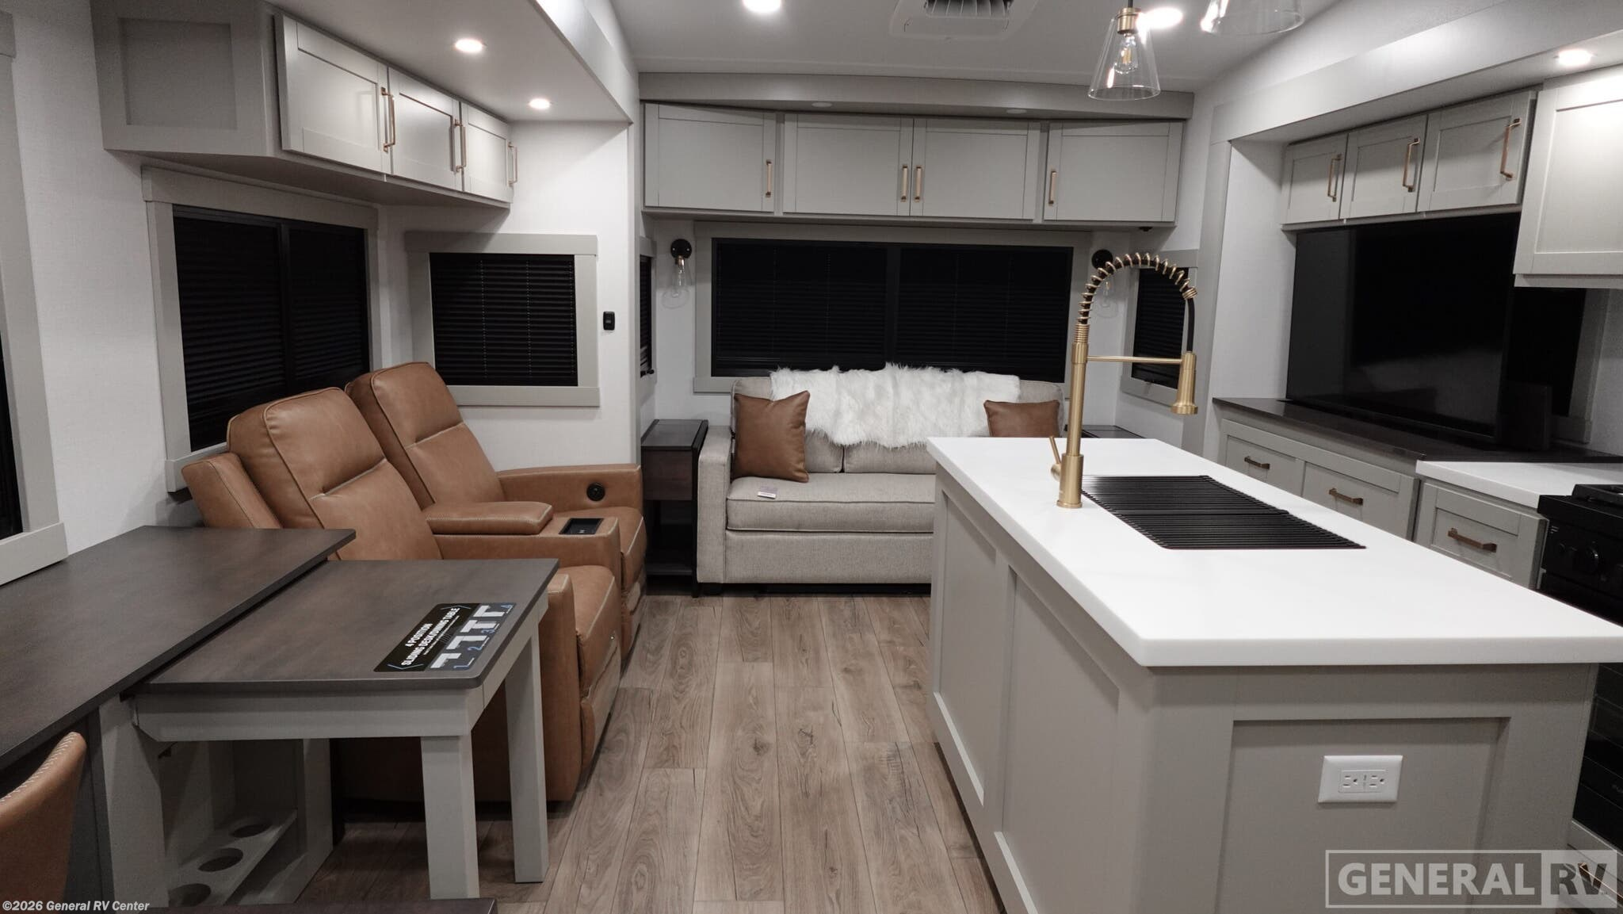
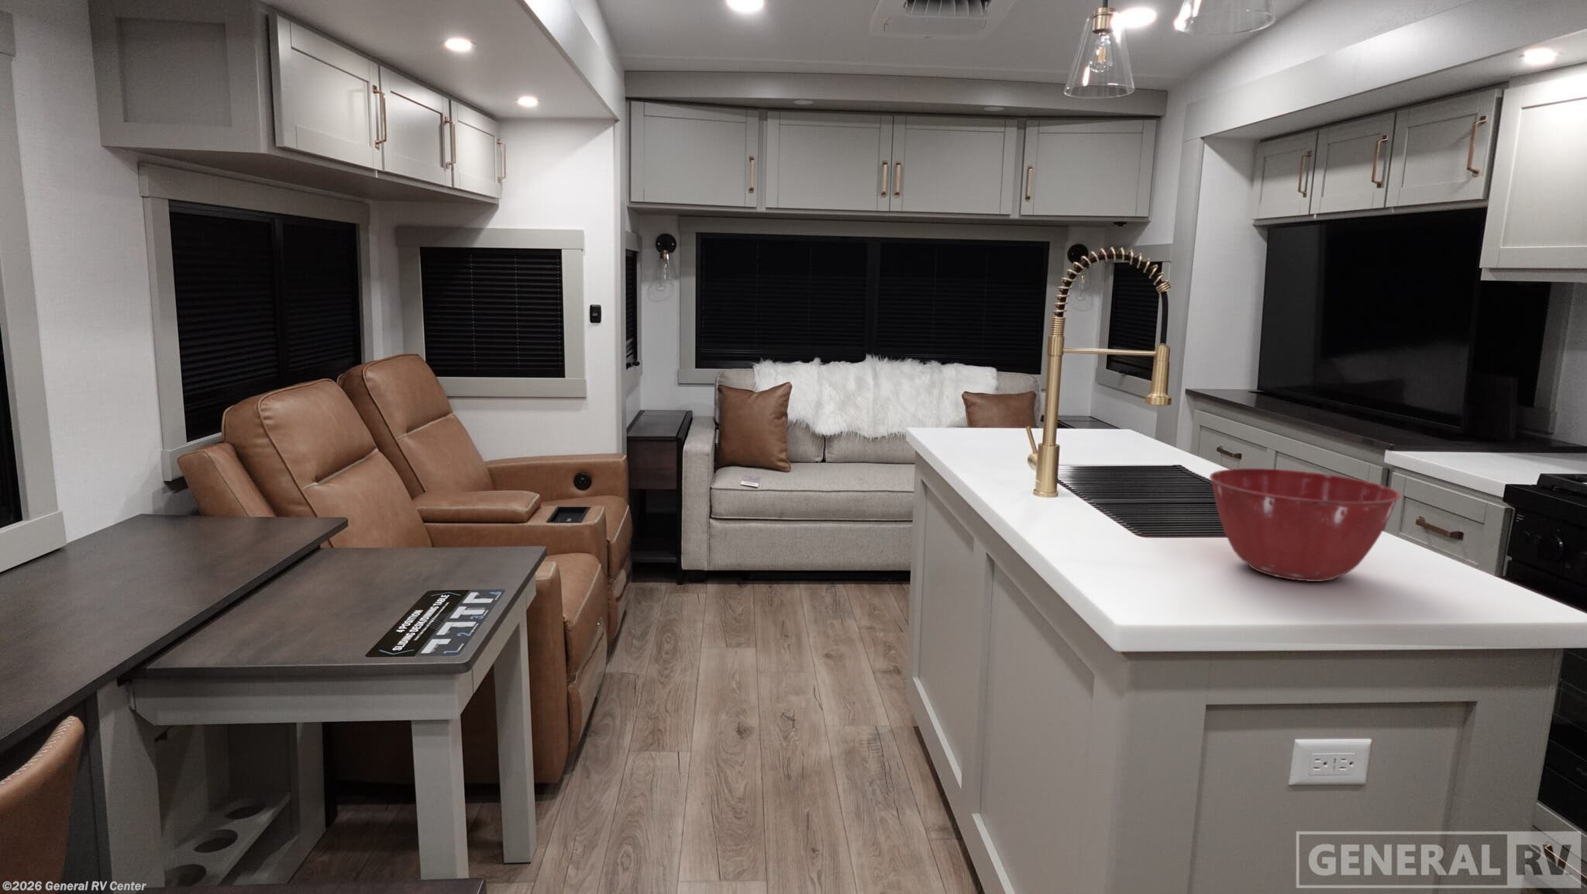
+ mixing bowl [1209,468,1401,582]
